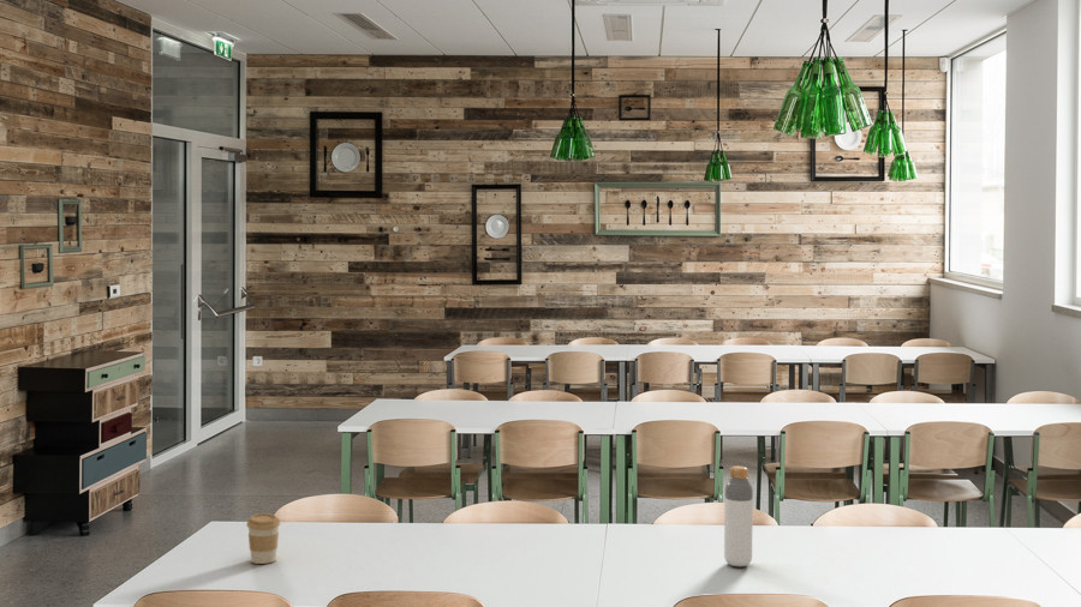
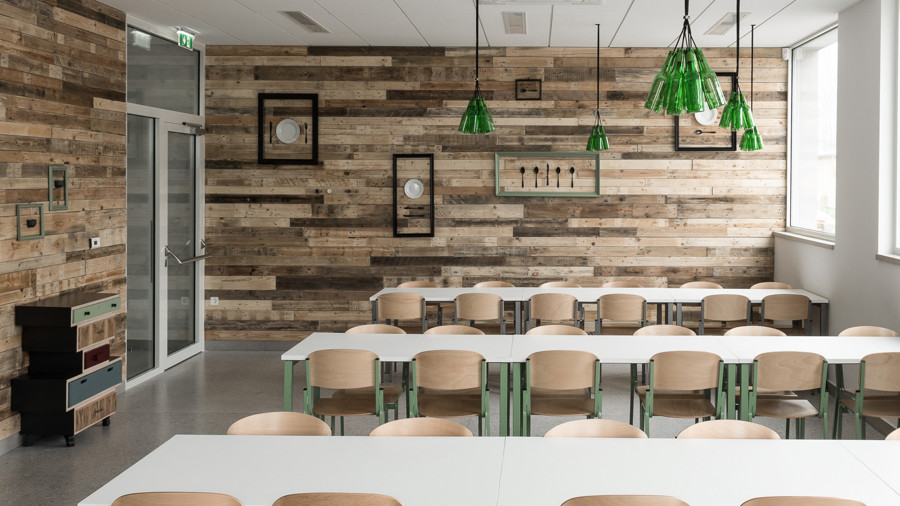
- coffee cup [246,512,281,565]
- bottle [723,465,754,567]
